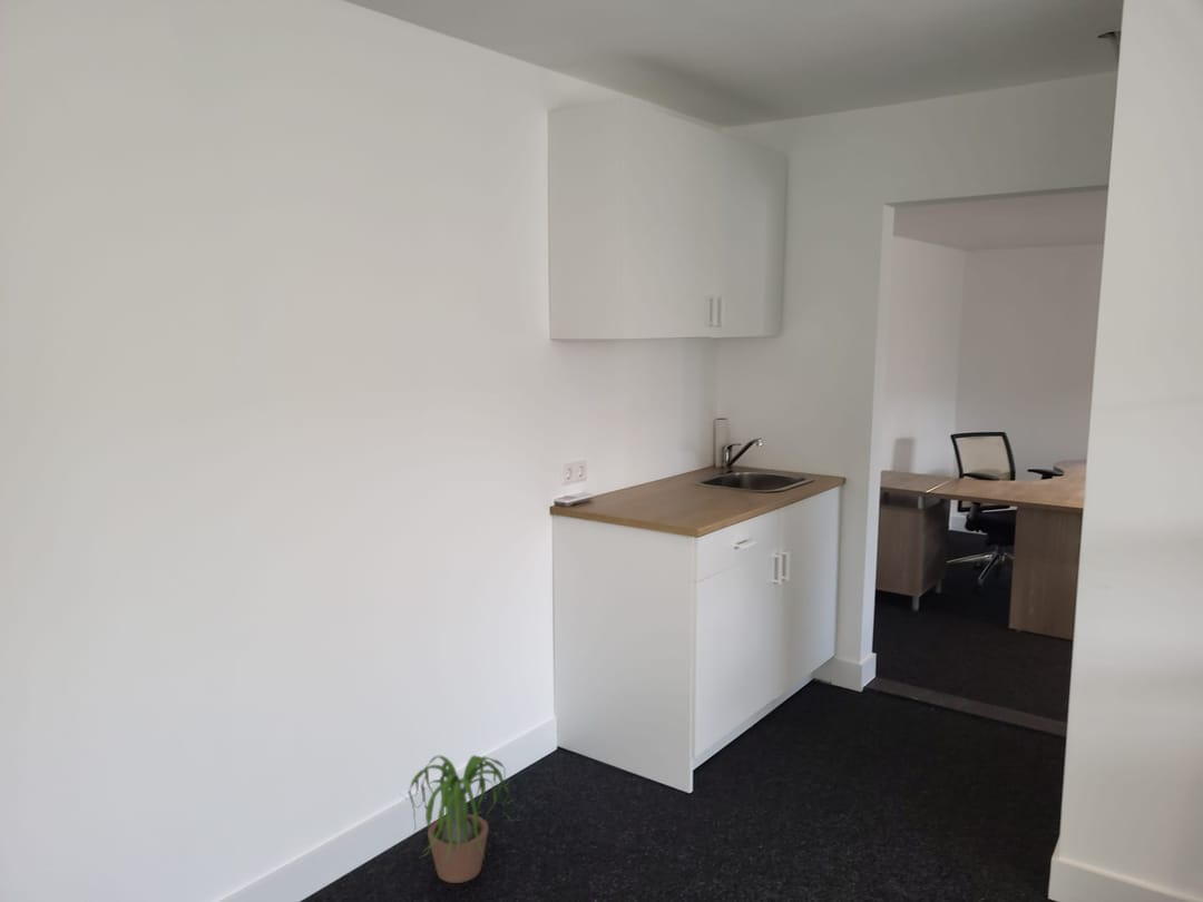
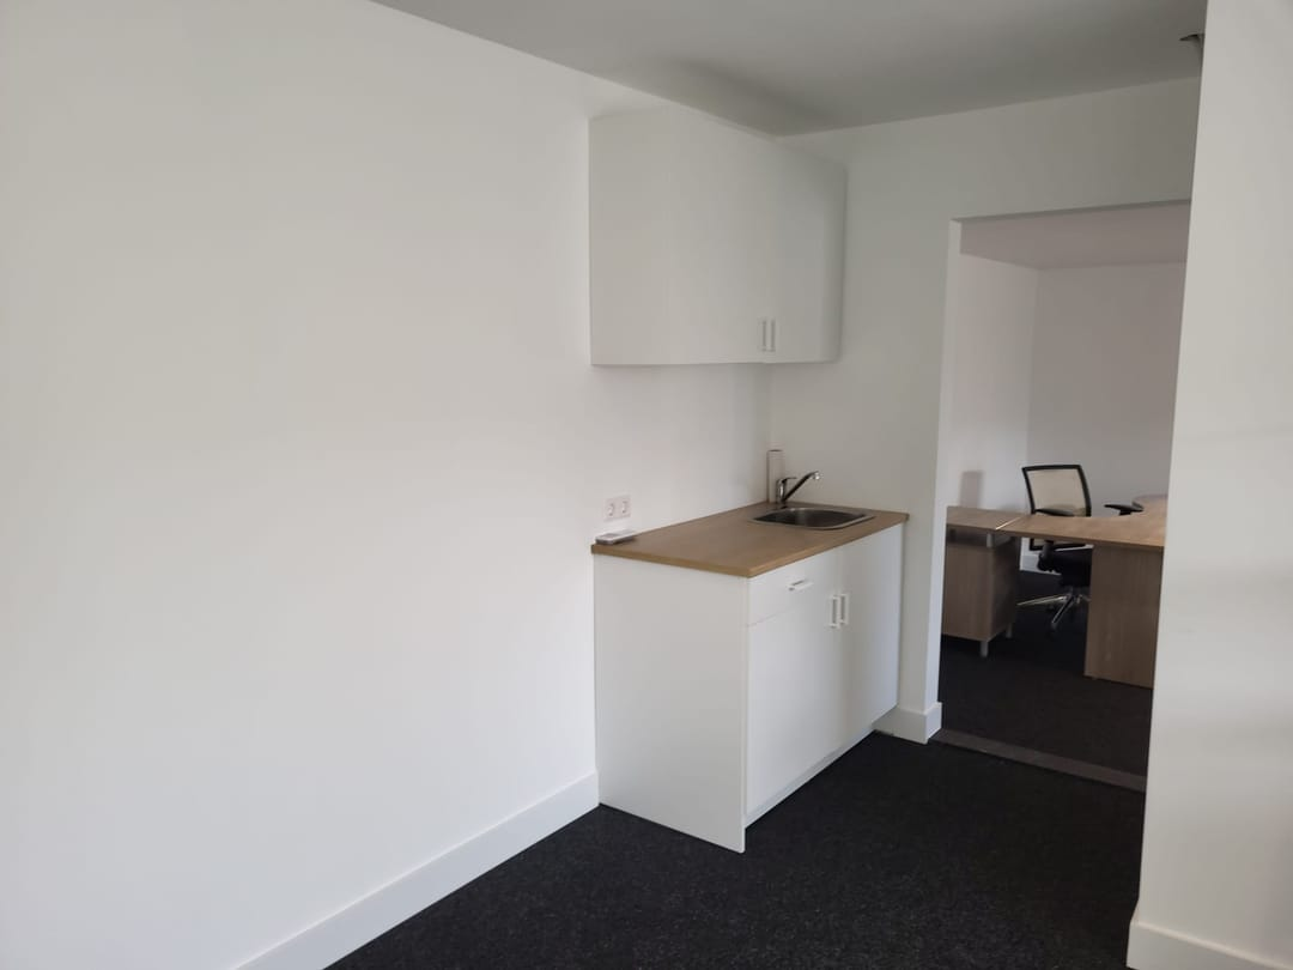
- potted plant [400,754,521,884]
